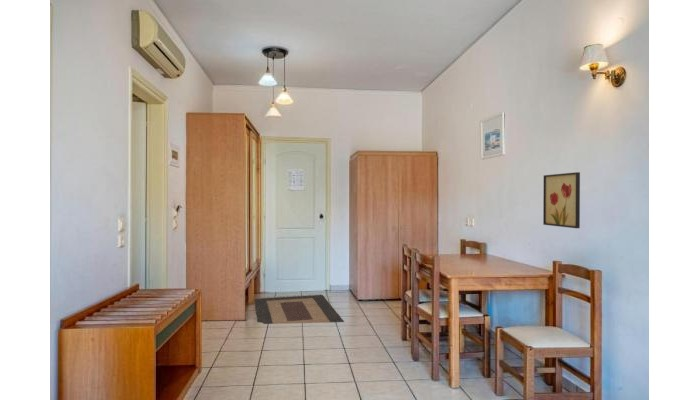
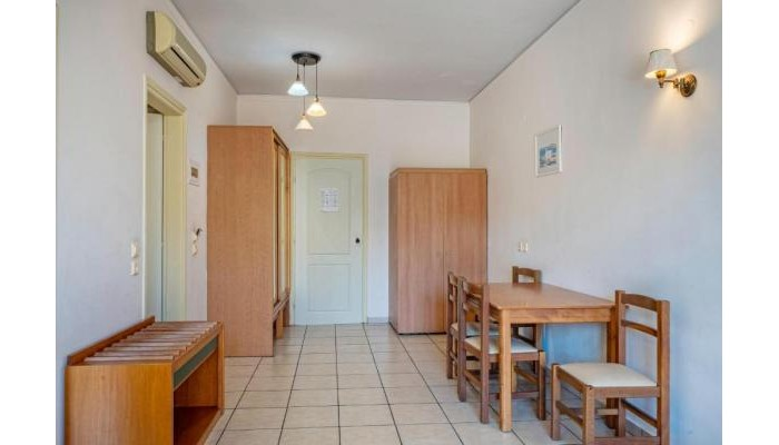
- rug [253,293,345,325]
- wall art [542,171,581,229]
